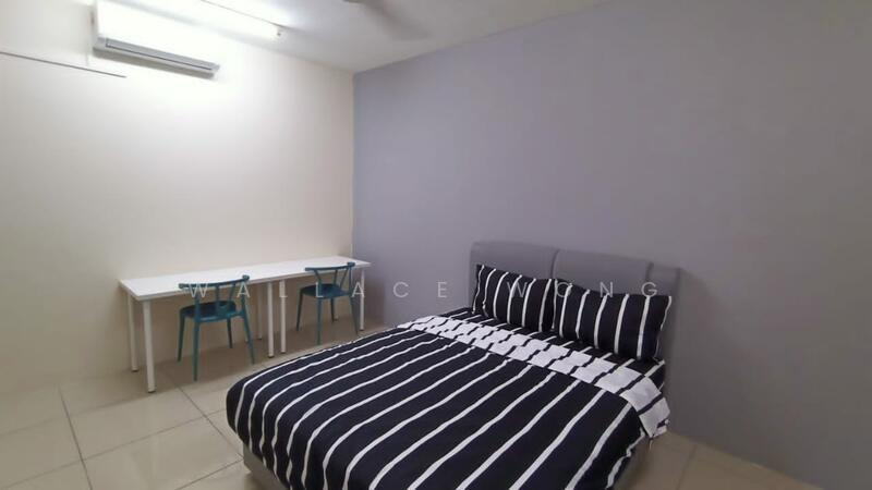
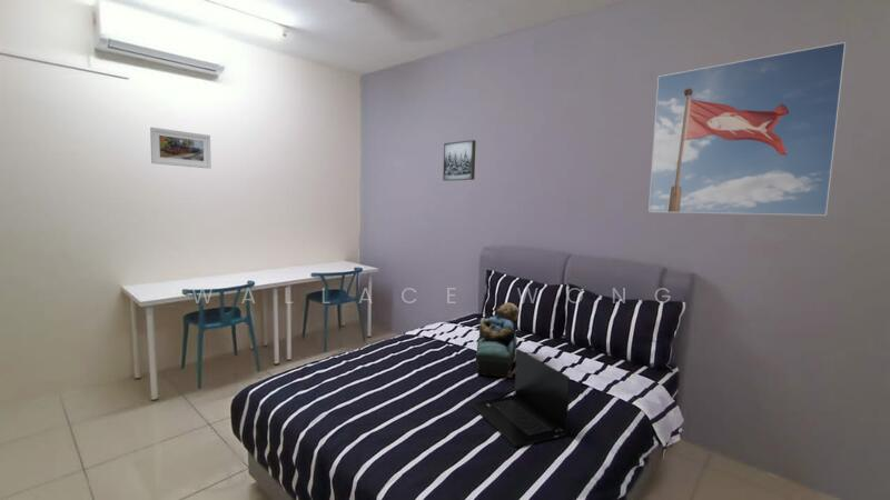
+ laptop [469,348,571,448]
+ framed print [149,127,212,170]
+ teddy bear [474,301,521,379]
+ wall art [442,139,477,182]
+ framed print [647,41,847,217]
